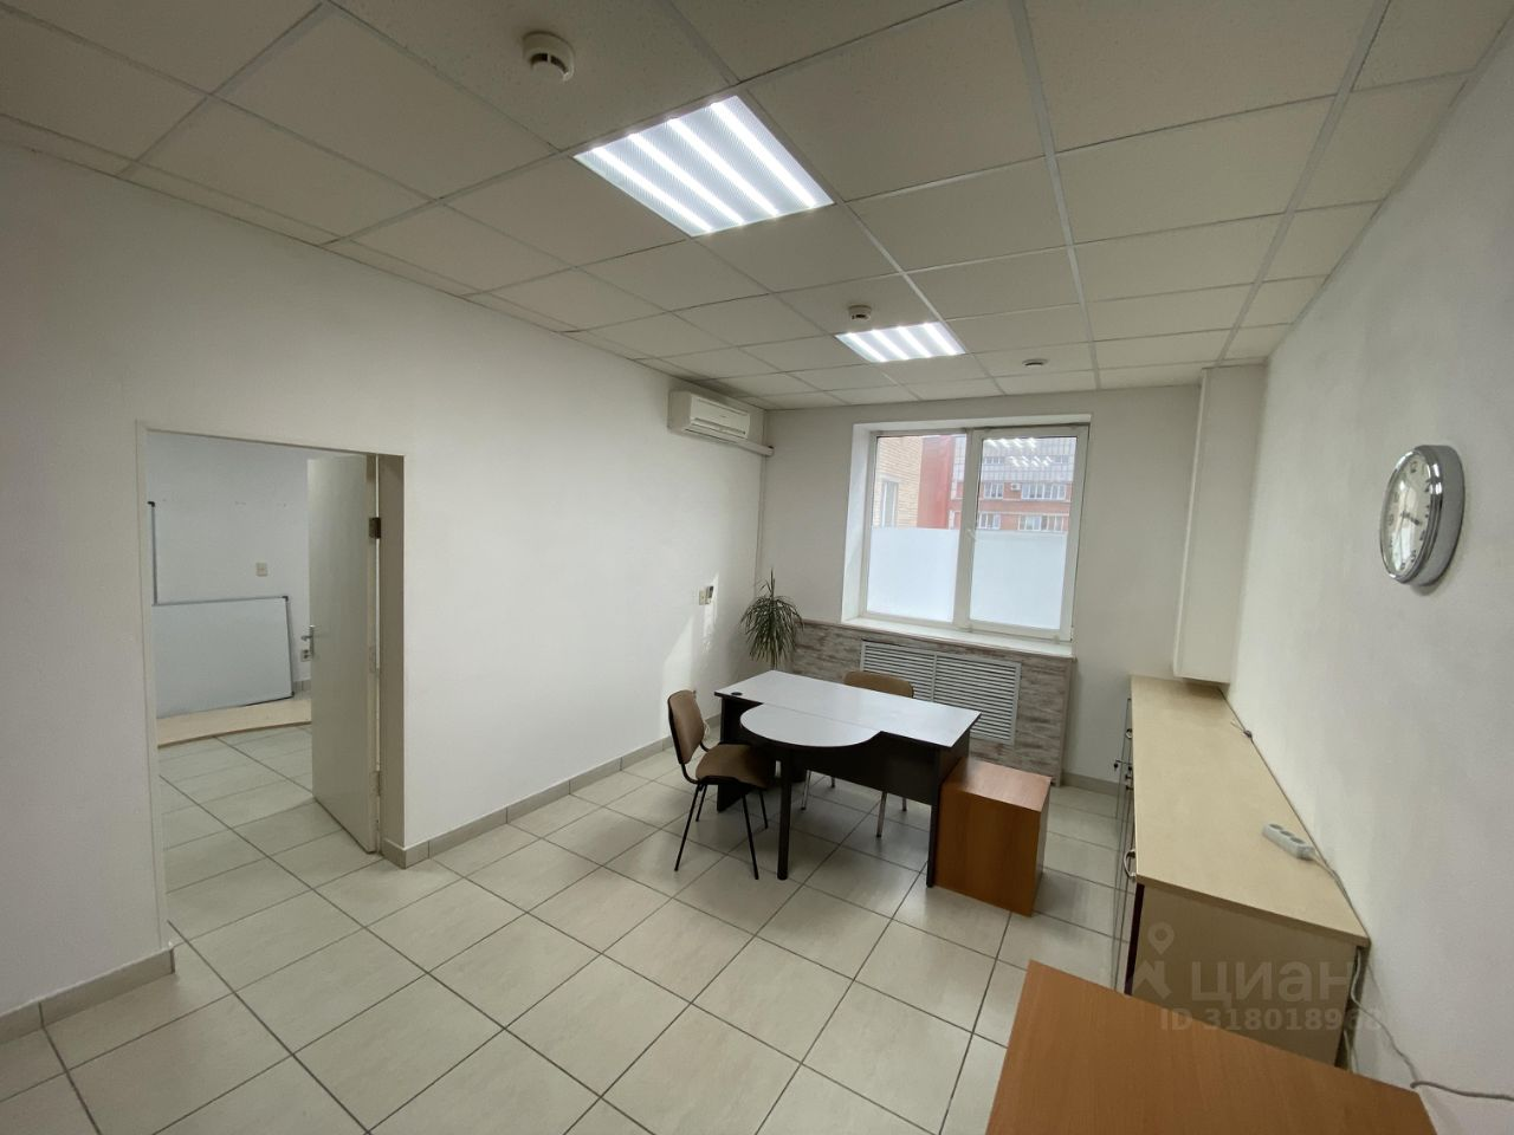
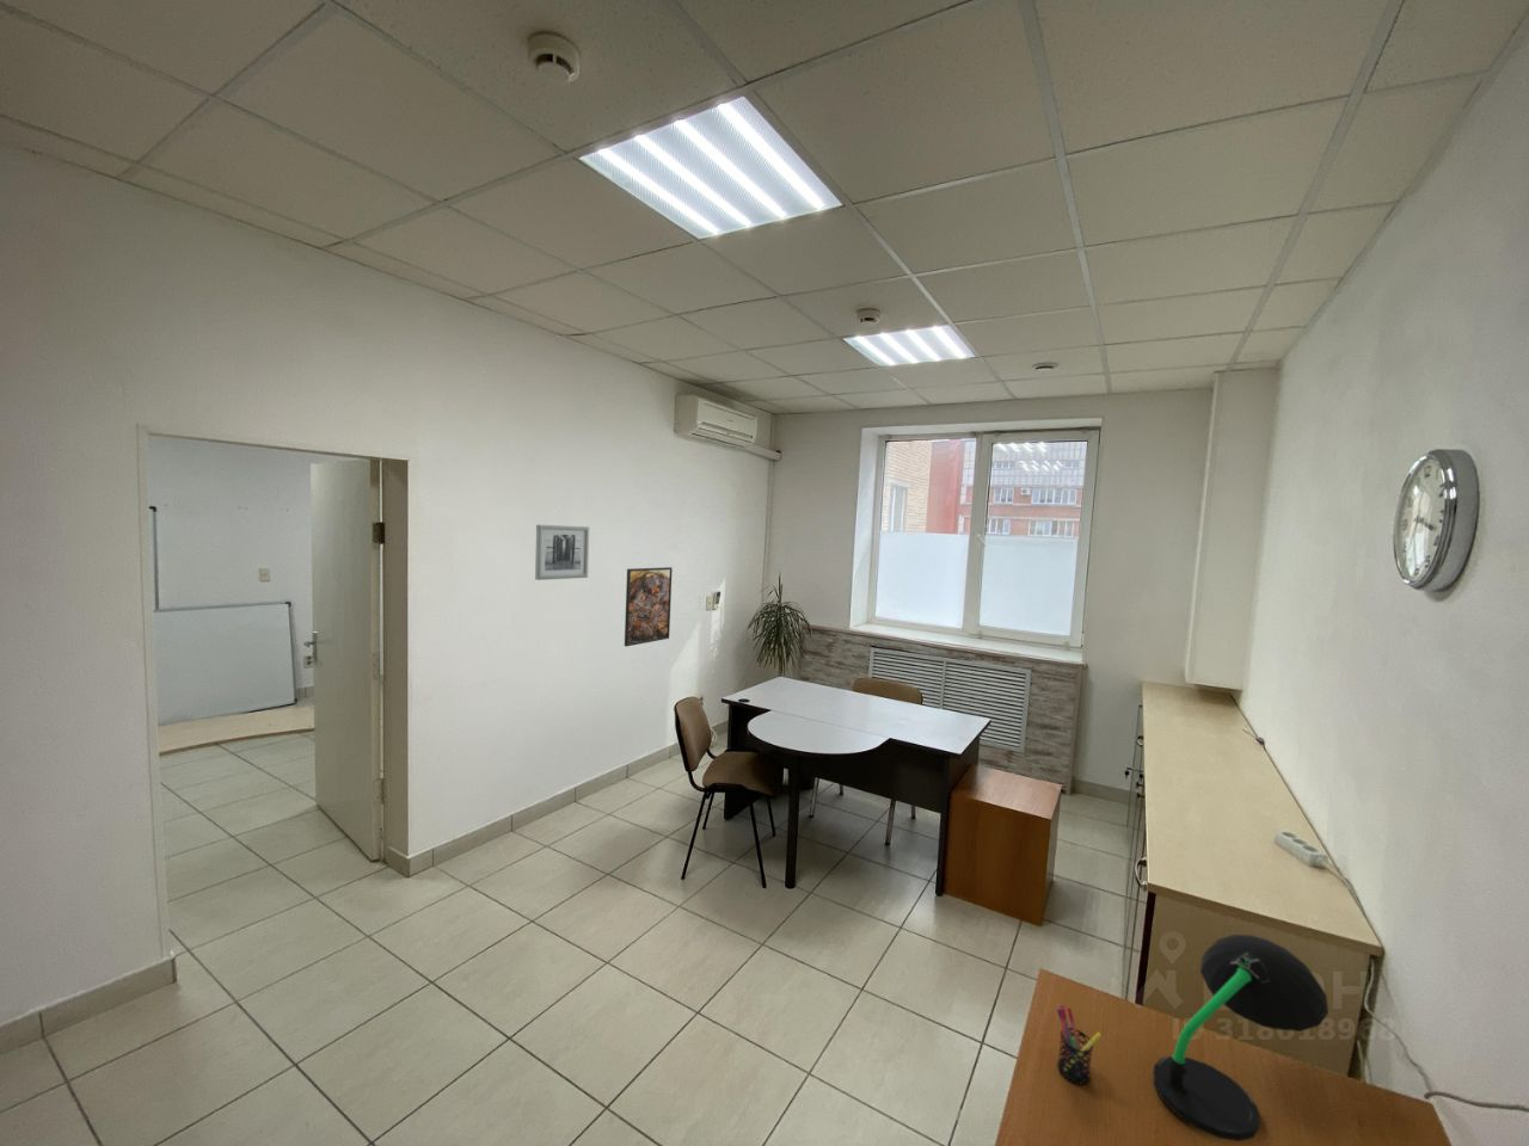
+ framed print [624,566,674,646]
+ wall art [535,524,590,581]
+ desk lamp [1151,933,1329,1142]
+ pen holder [1056,1004,1103,1085]
